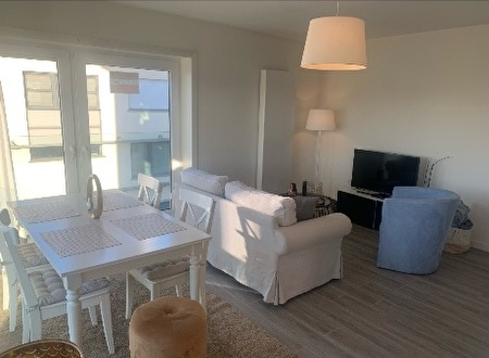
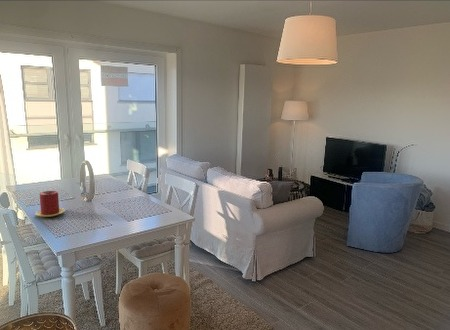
+ candle [34,190,66,218]
